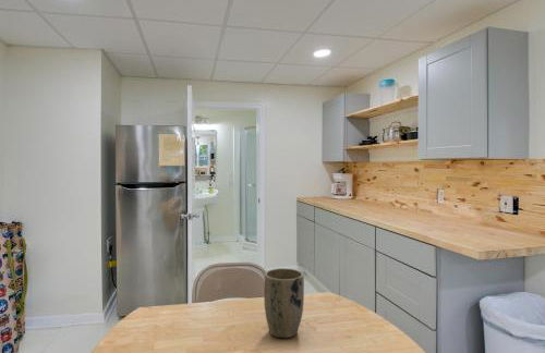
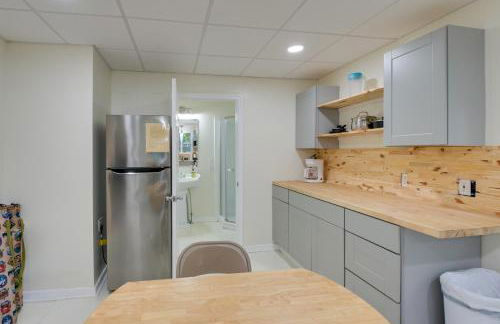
- plant pot [263,267,305,339]
